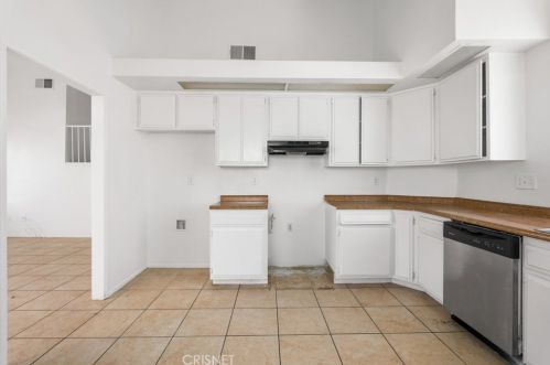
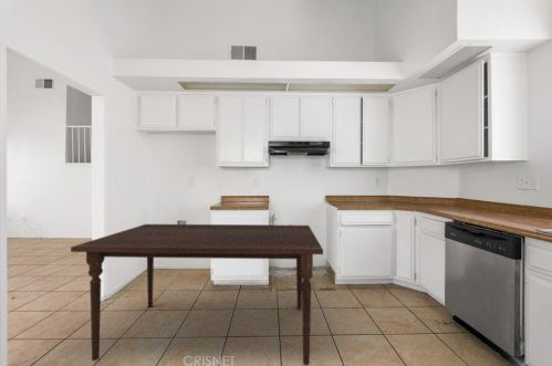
+ dining table [70,223,324,366]
